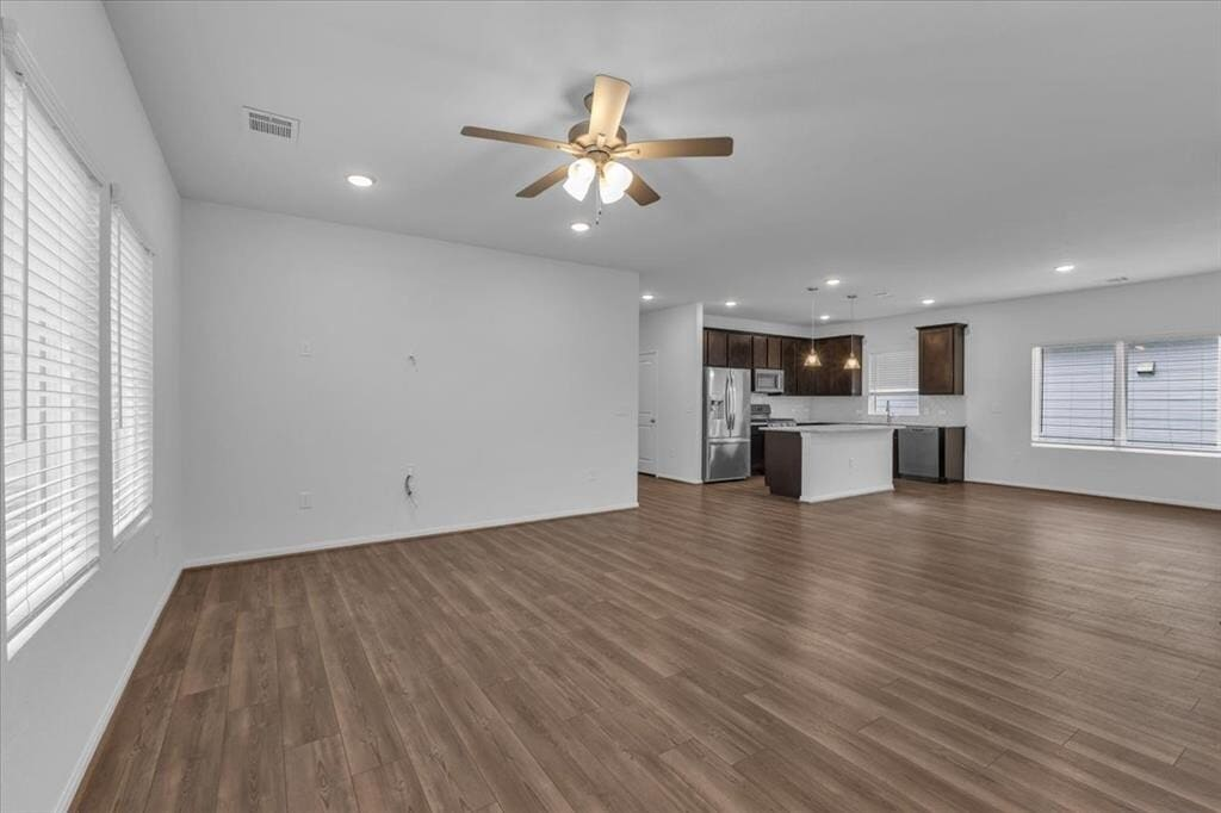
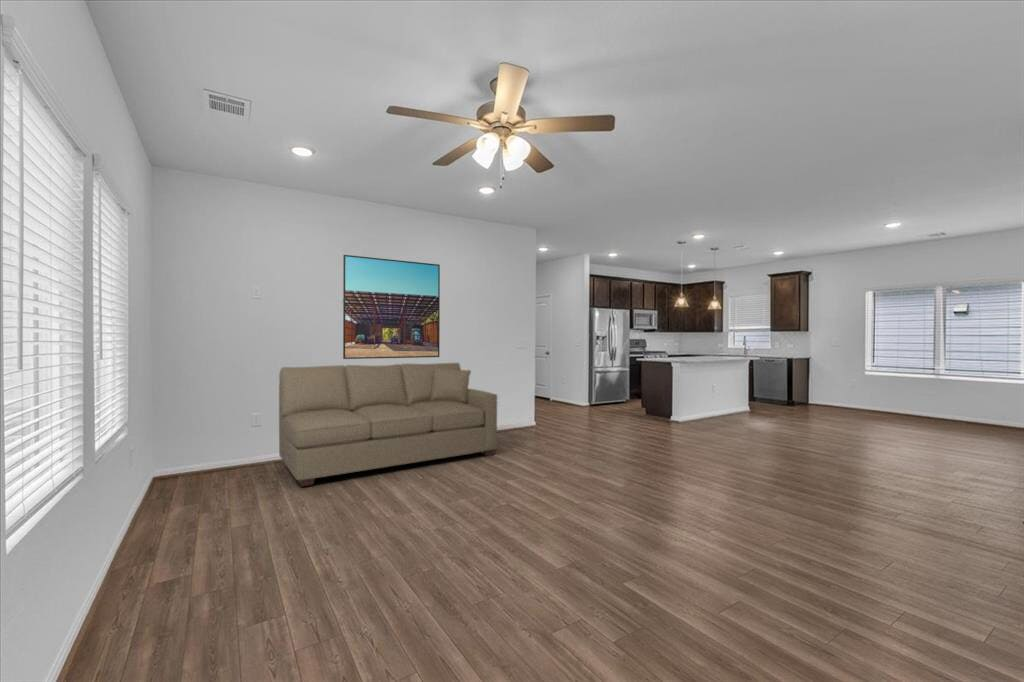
+ sofa [278,362,498,487]
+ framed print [342,254,441,360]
